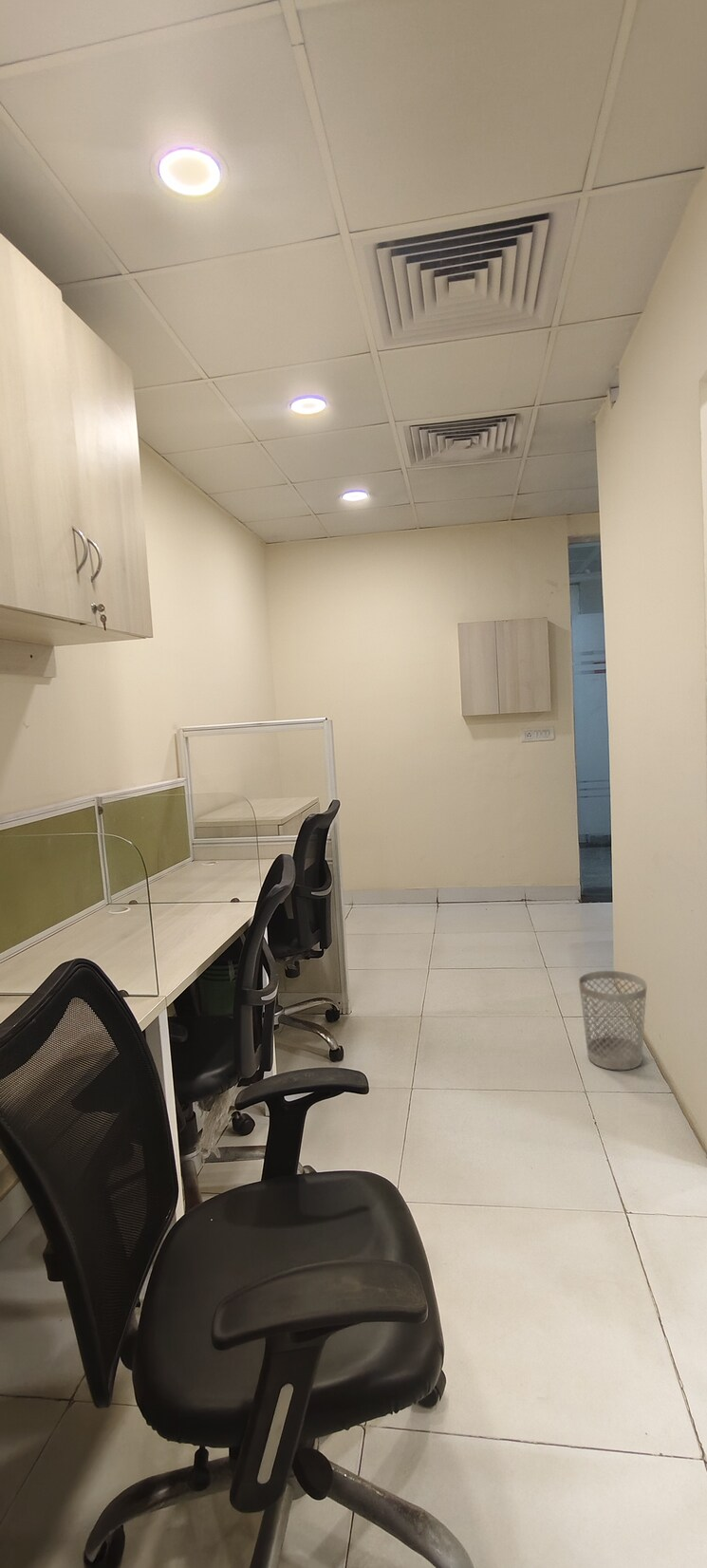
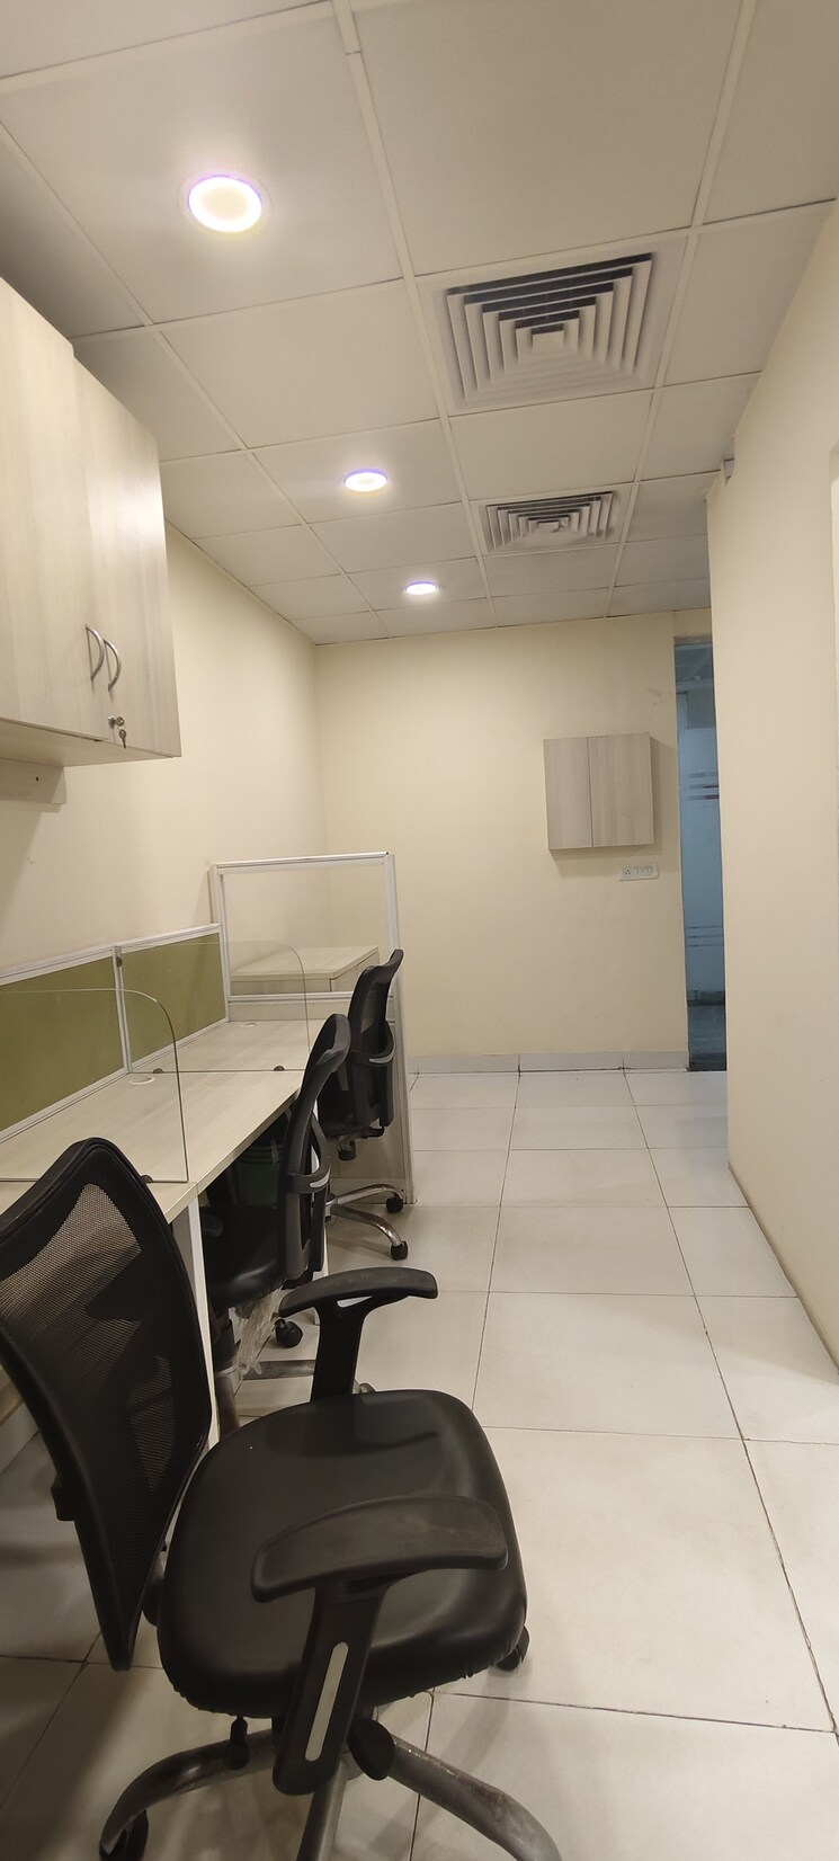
- wastebasket [578,970,648,1071]
